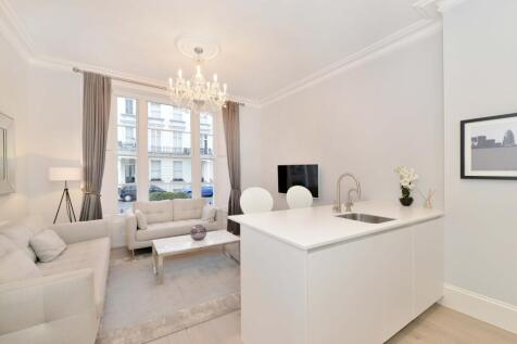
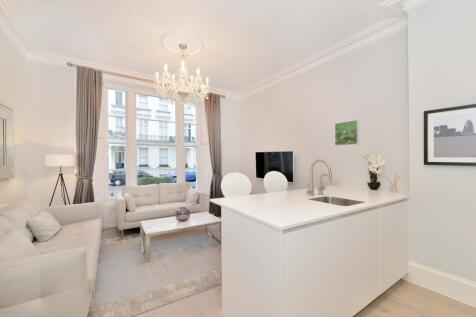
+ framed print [334,119,360,147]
